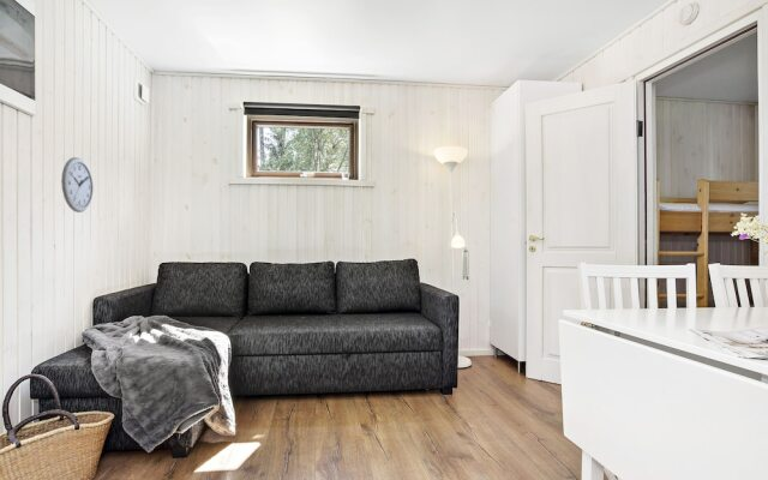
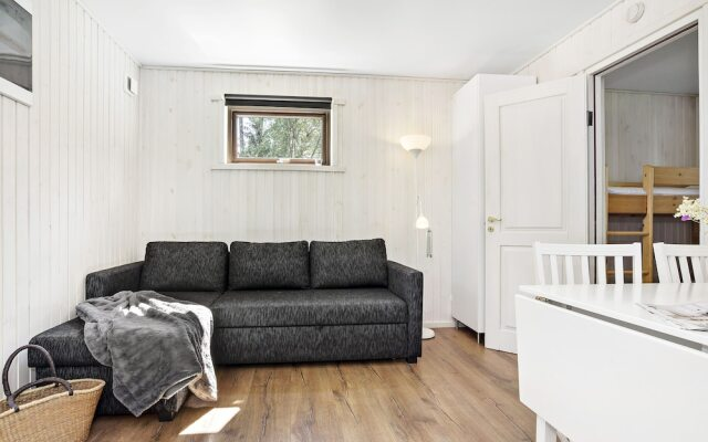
- wall clock [60,156,95,214]
